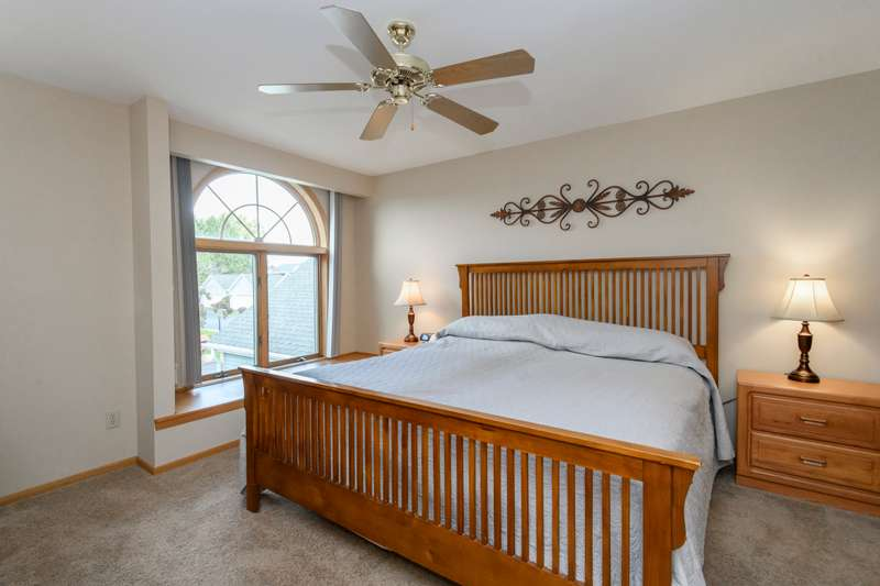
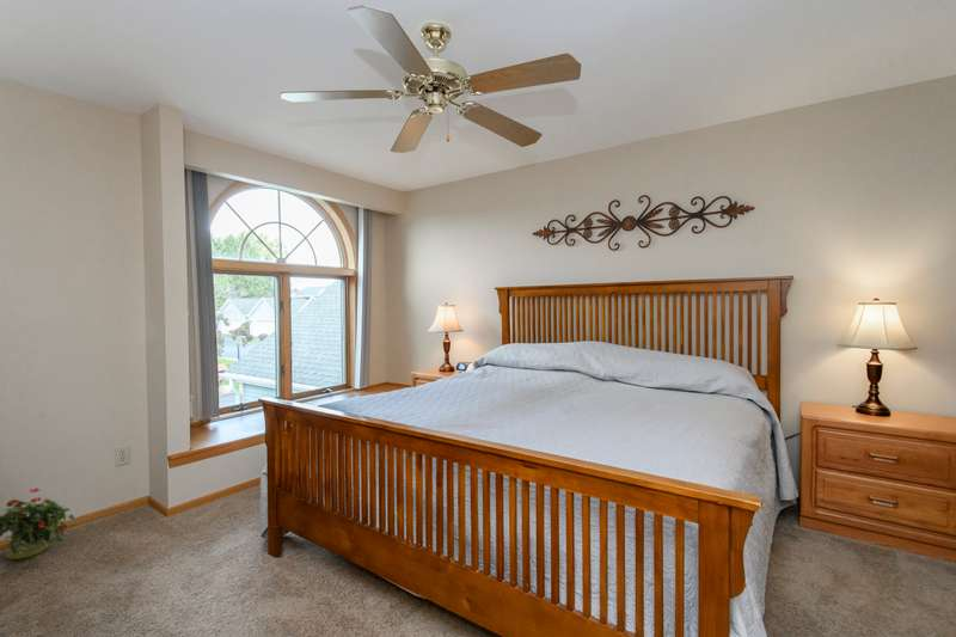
+ potted plant [0,486,76,561]
